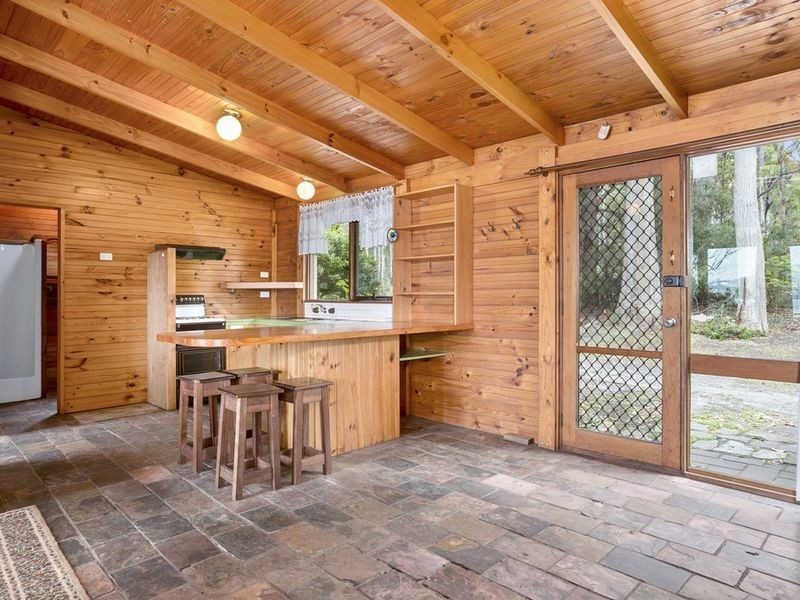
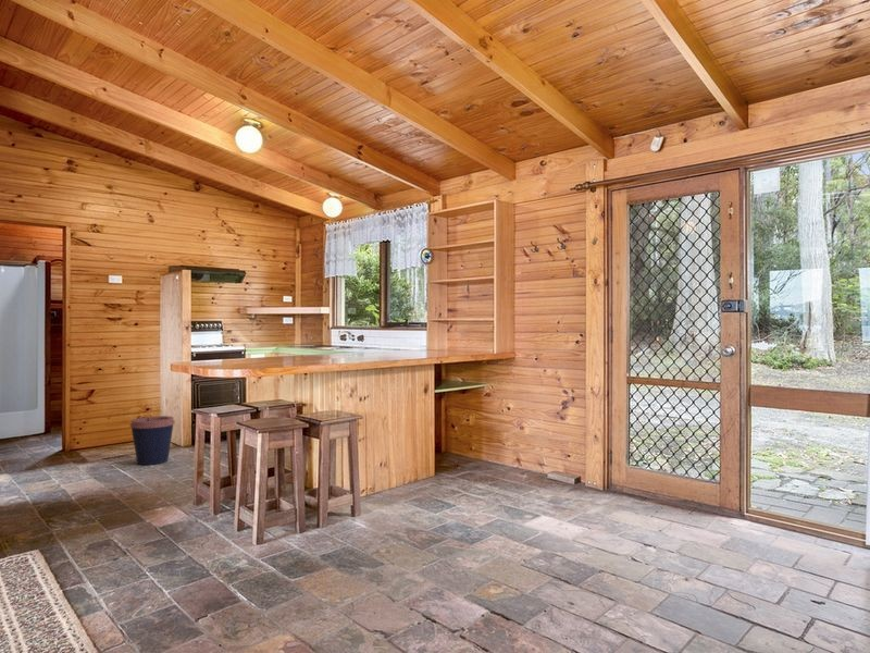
+ coffee cup [128,415,176,466]
